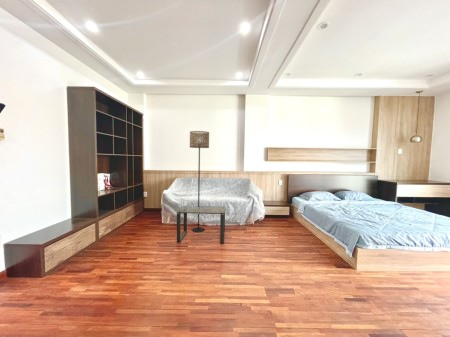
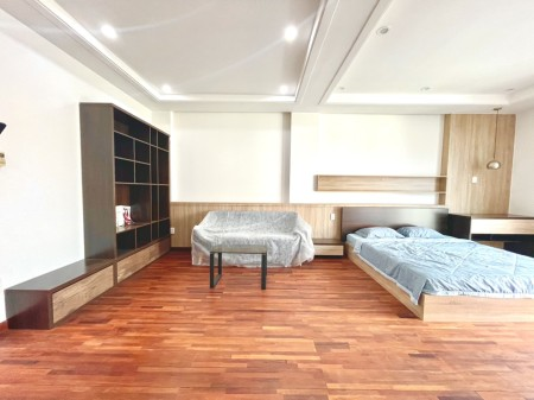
- floor lamp [189,130,210,233]
